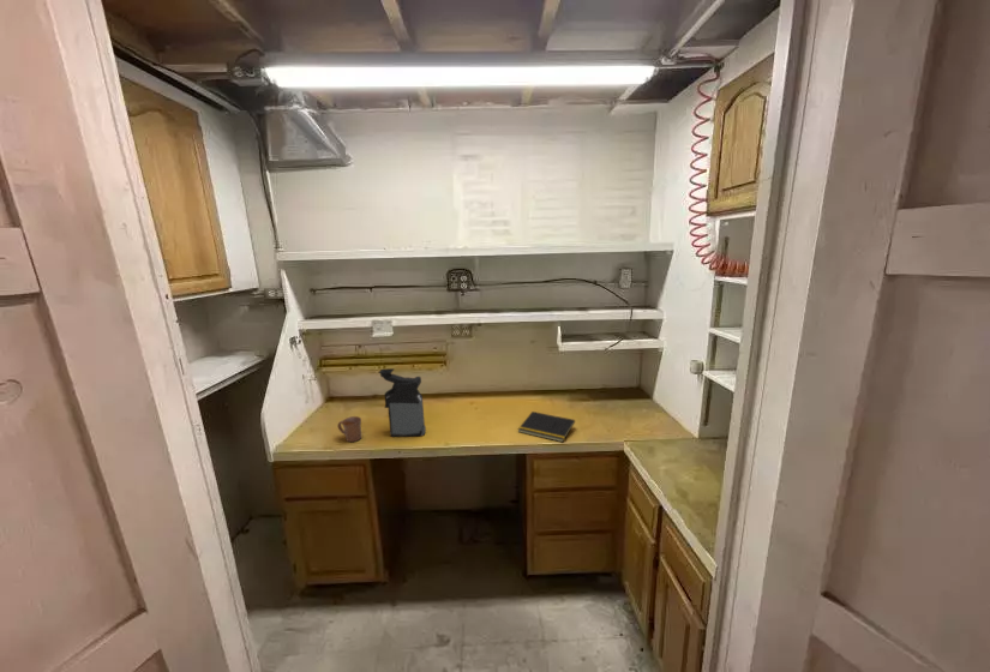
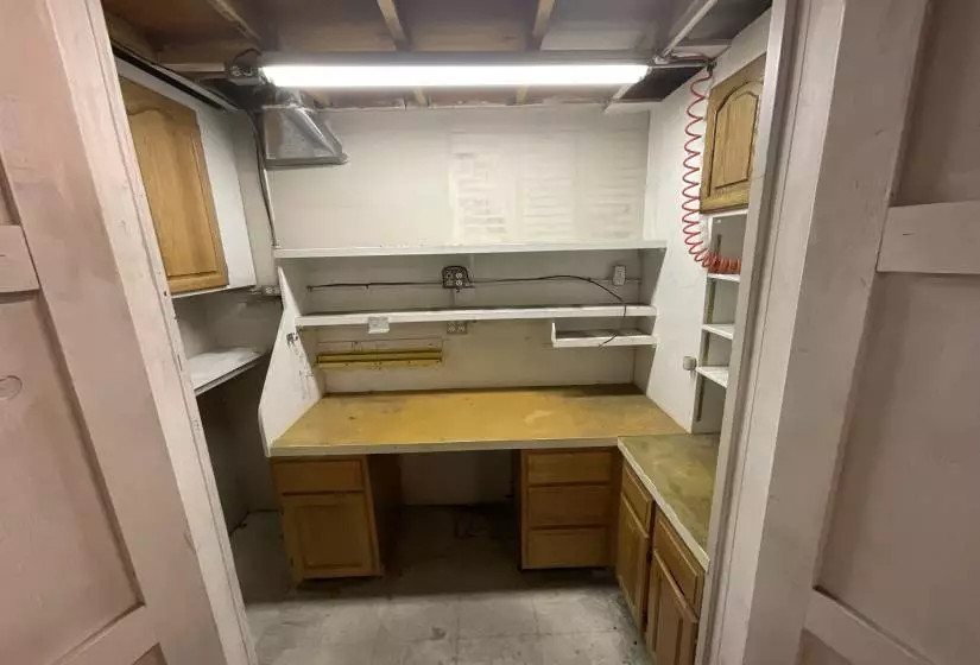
- notepad [517,410,576,443]
- coffee maker [378,367,427,438]
- mug [337,415,362,443]
